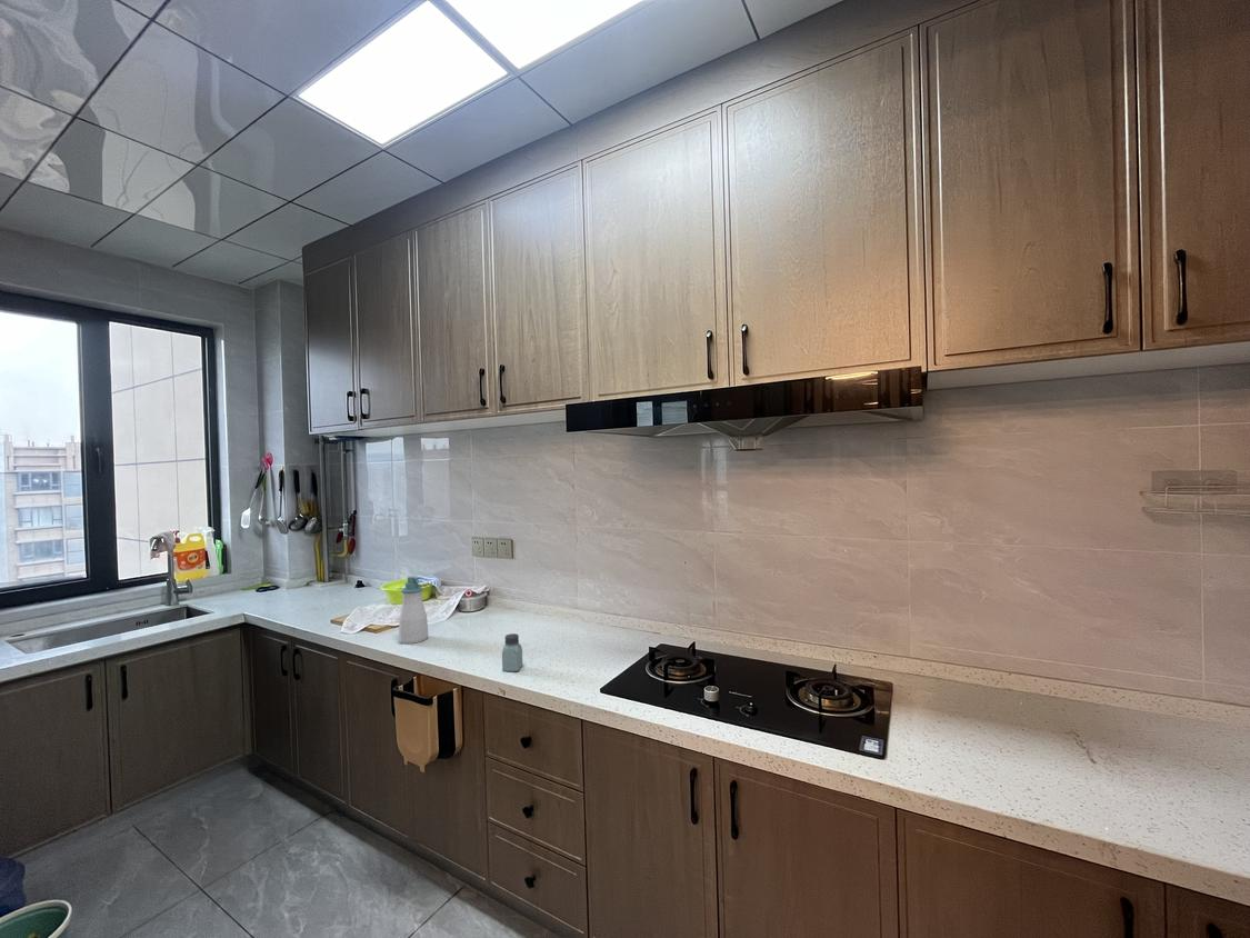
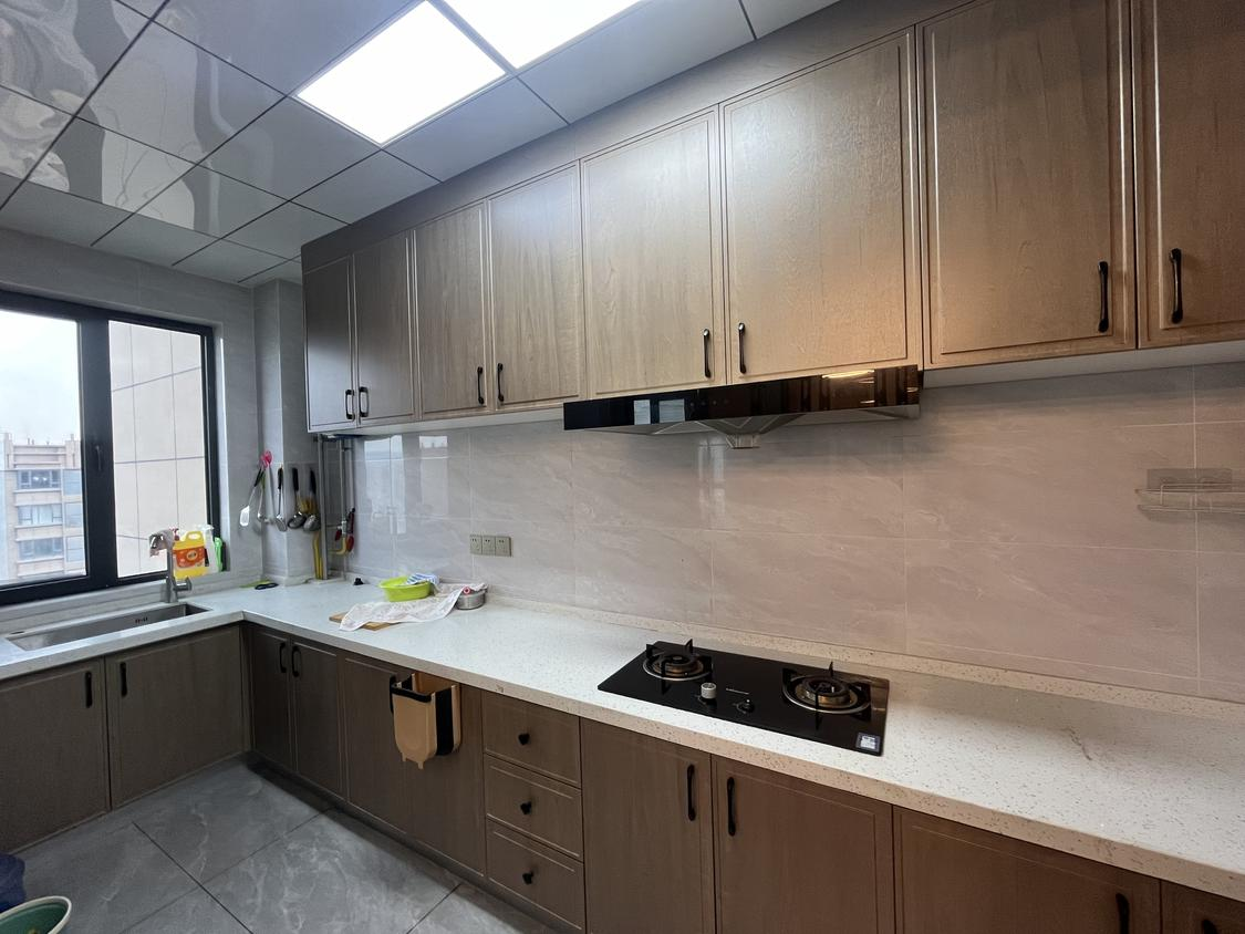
- saltshaker [501,632,523,672]
- soap bottle [398,576,429,645]
